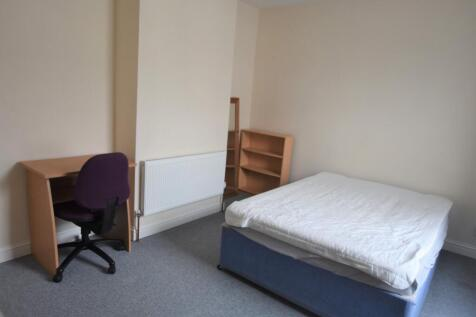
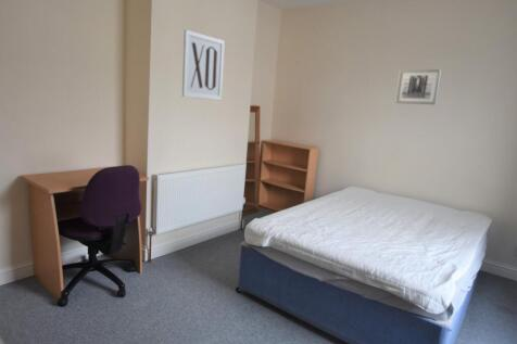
+ wall art [181,28,226,101]
+ wall art [394,68,442,105]
